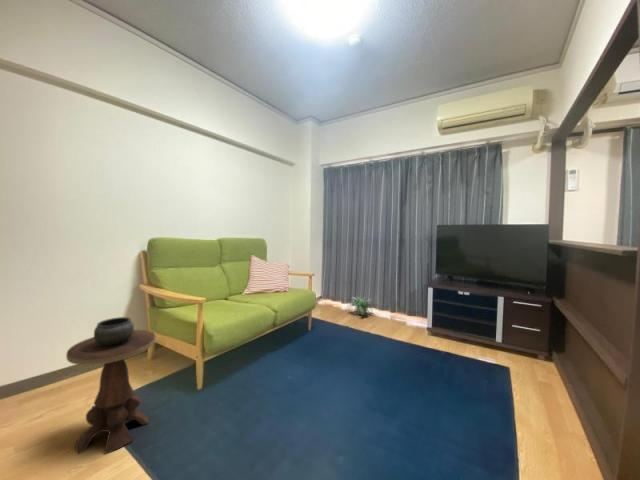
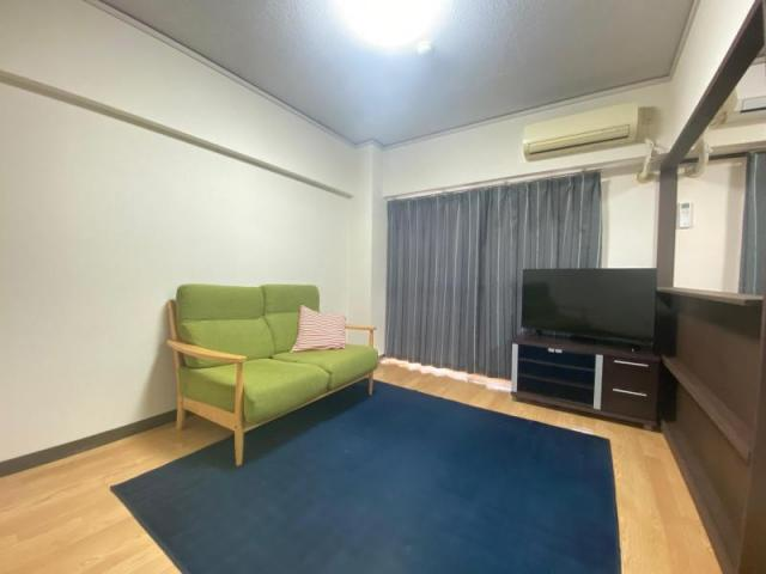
- side table [65,316,156,455]
- potted plant [346,296,373,318]
